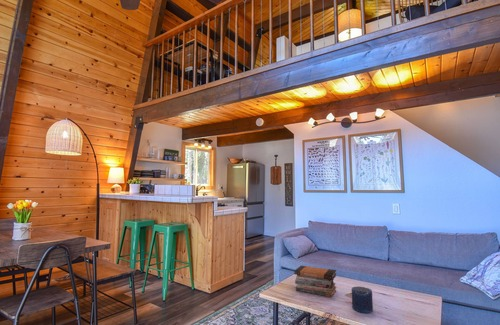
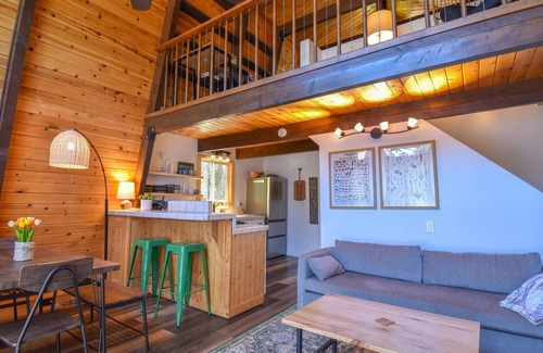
- candle [351,285,374,314]
- book stack [293,265,337,298]
